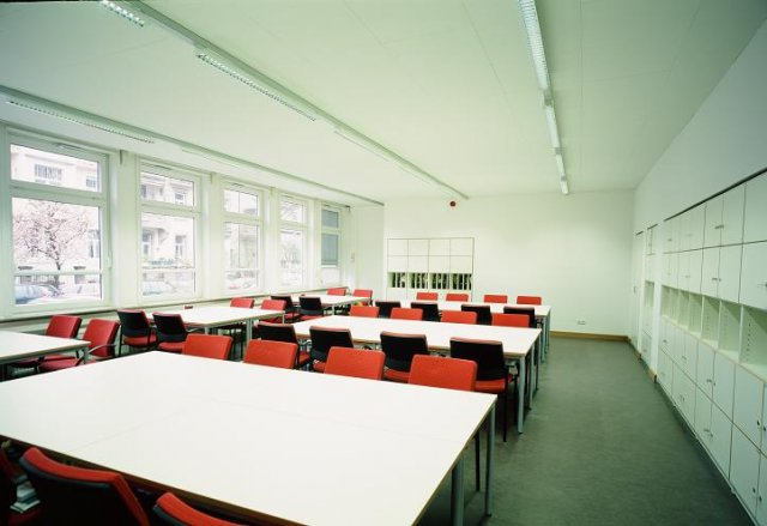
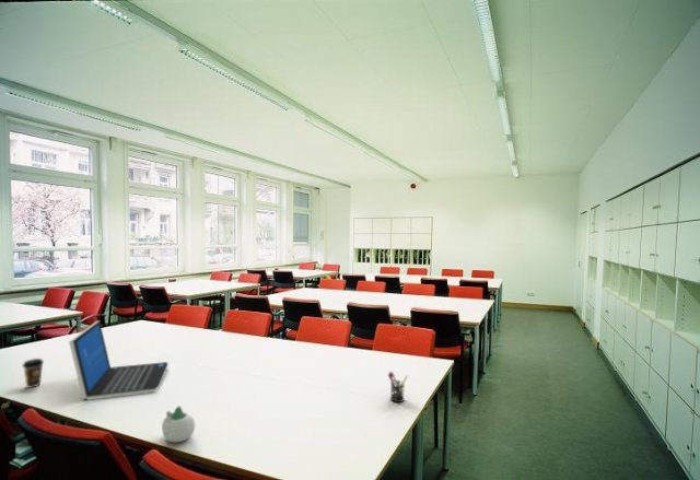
+ succulent planter [161,405,196,444]
+ coffee cup [22,358,45,389]
+ pen holder [387,371,409,403]
+ laptop [68,319,170,401]
